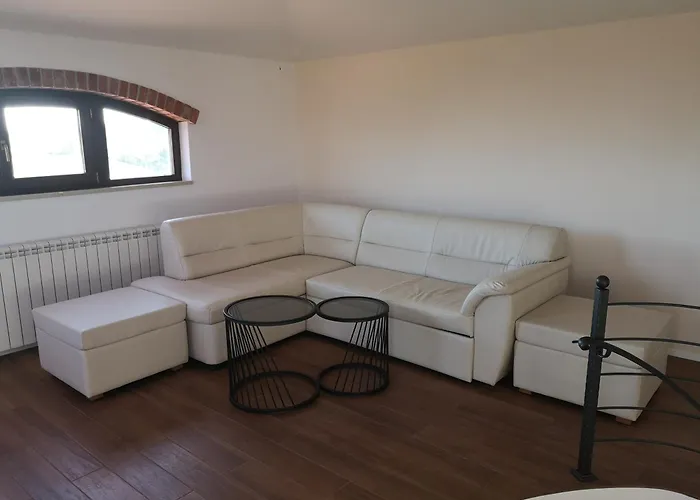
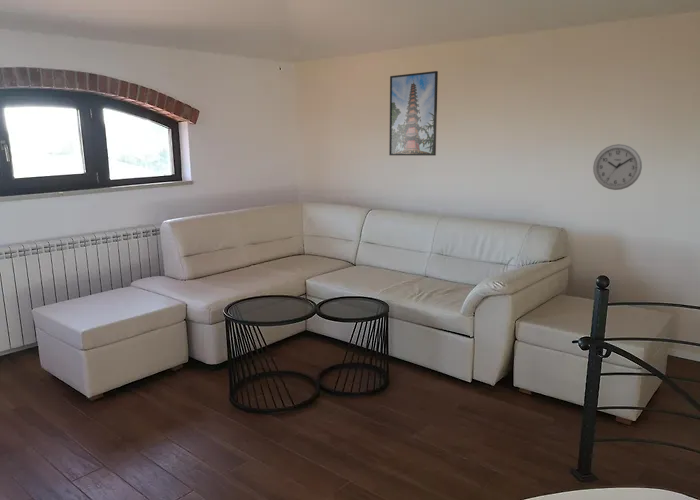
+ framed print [388,70,439,157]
+ wall clock [592,143,643,191]
